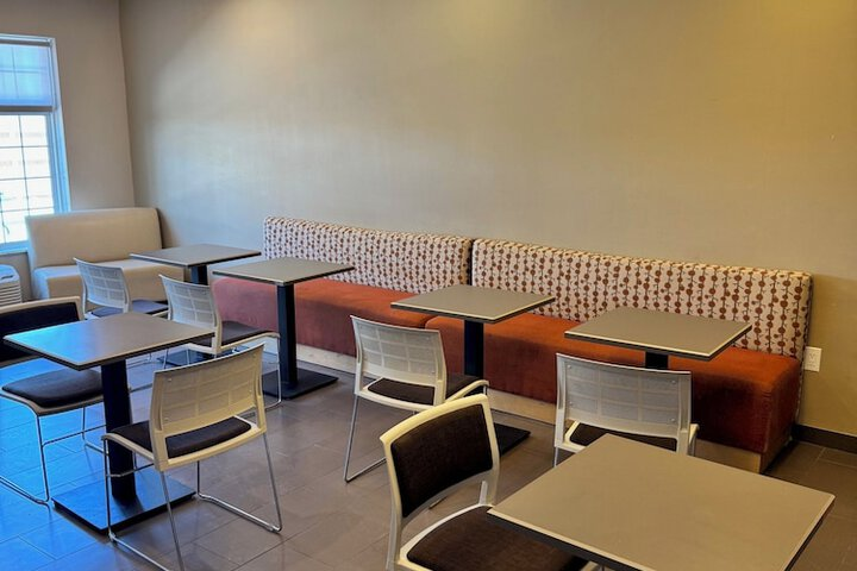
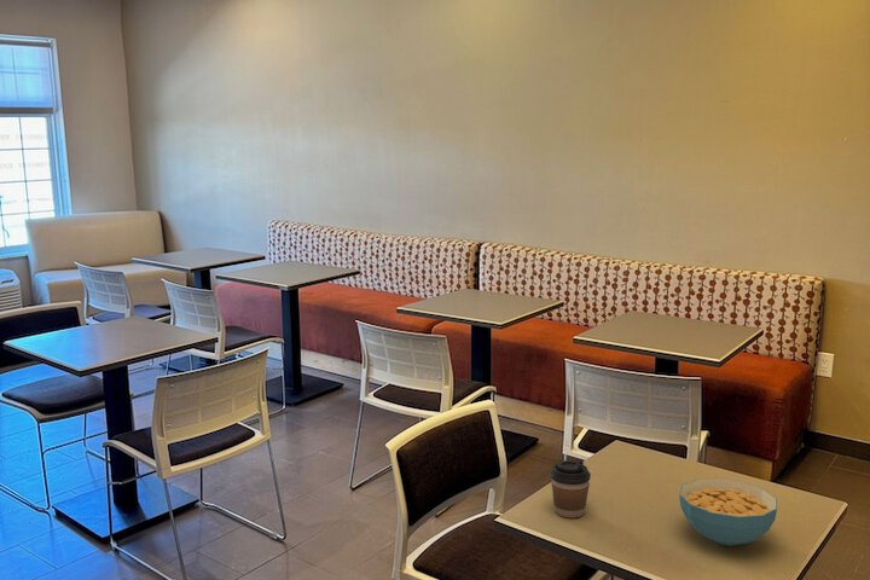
+ cereal bowl [678,477,778,547]
+ coffee cup [549,459,592,518]
